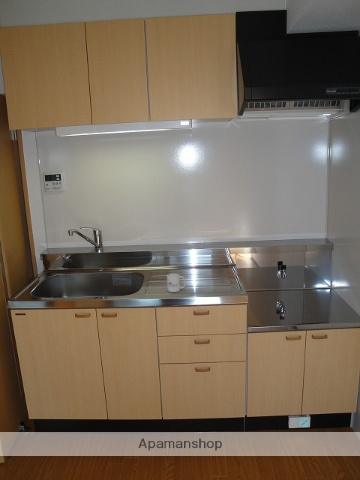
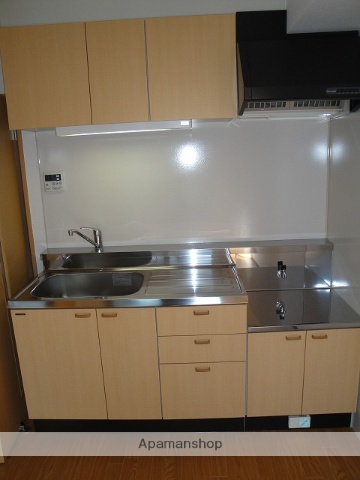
- mug [166,273,186,293]
